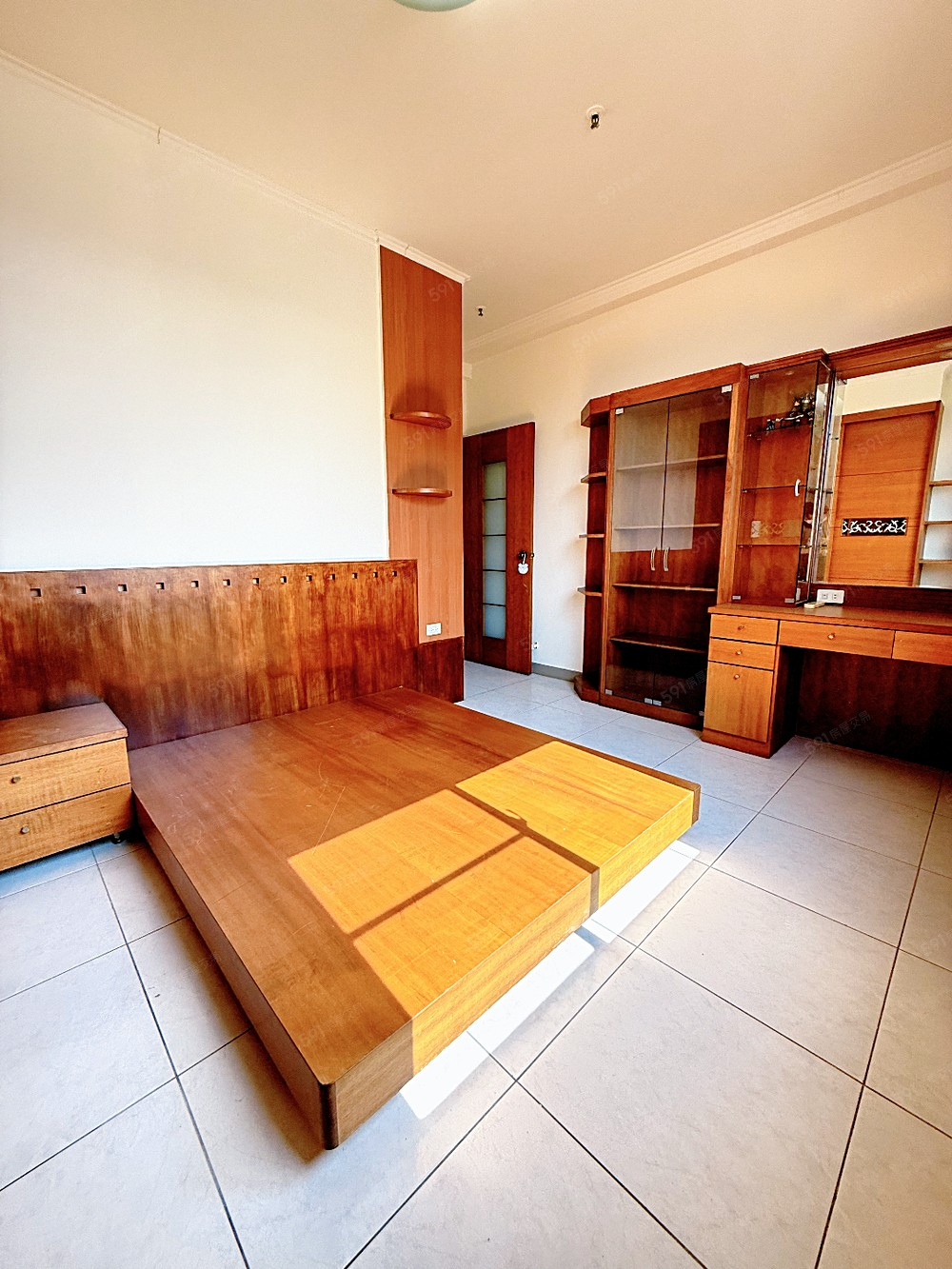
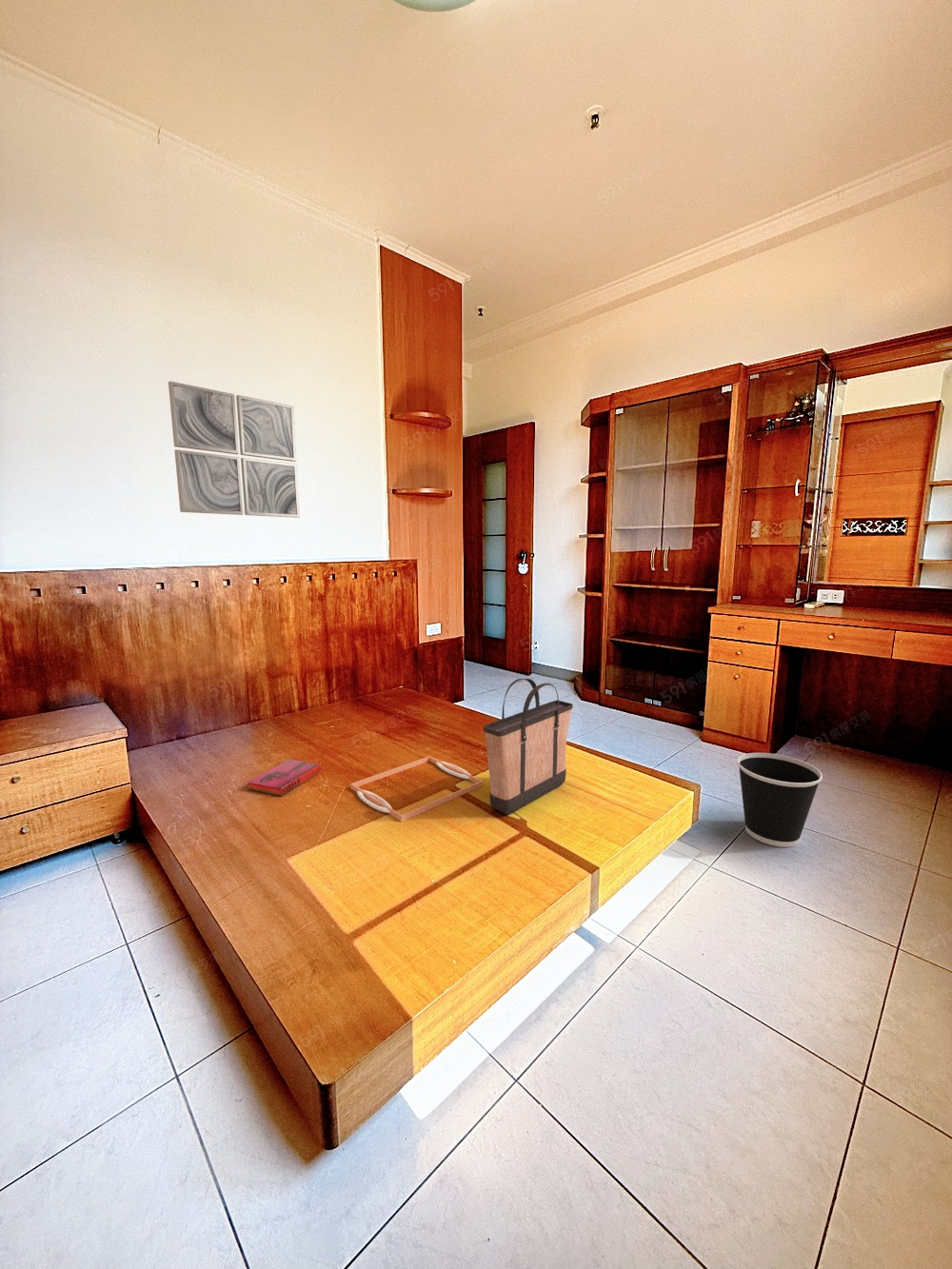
+ serving tray [349,755,484,823]
+ shopping bag [483,678,574,816]
+ wastebasket [736,752,823,848]
+ wall art [168,380,300,519]
+ hardback book [247,759,323,797]
